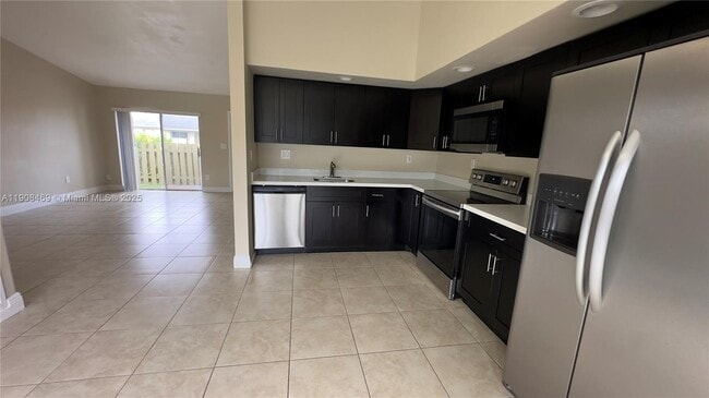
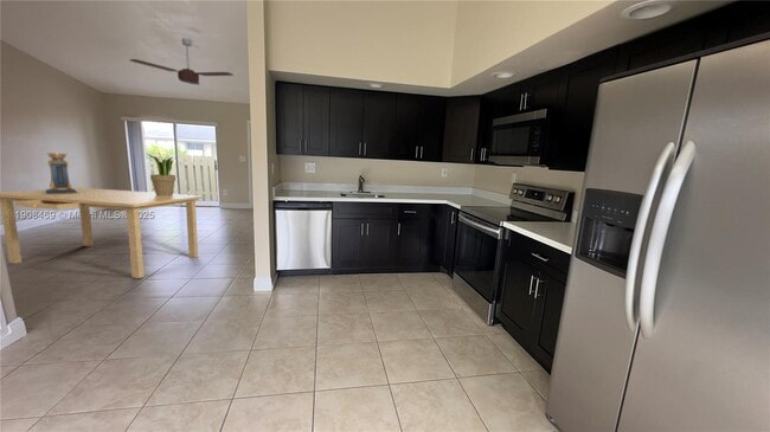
+ dining table [0,187,204,279]
+ ceiling fan [129,37,235,86]
+ pedestal [45,151,78,194]
+ potted plant [146,153,177,195]
